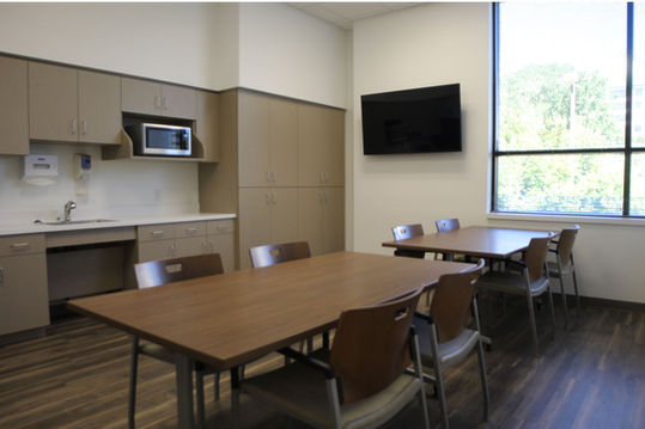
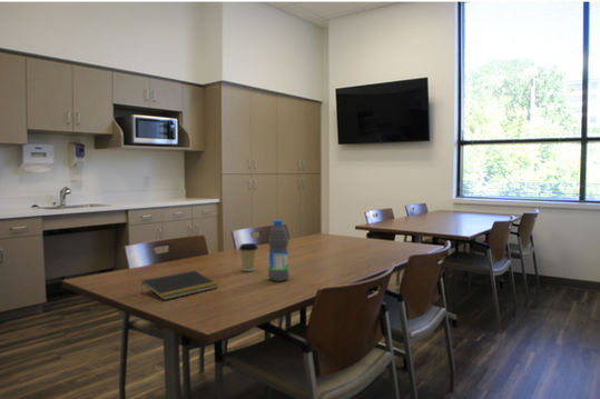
+ notepad [140,270,219,301]
+ water bottle [267,219,291,282]
+ coffee cup [238,242,259,272]
